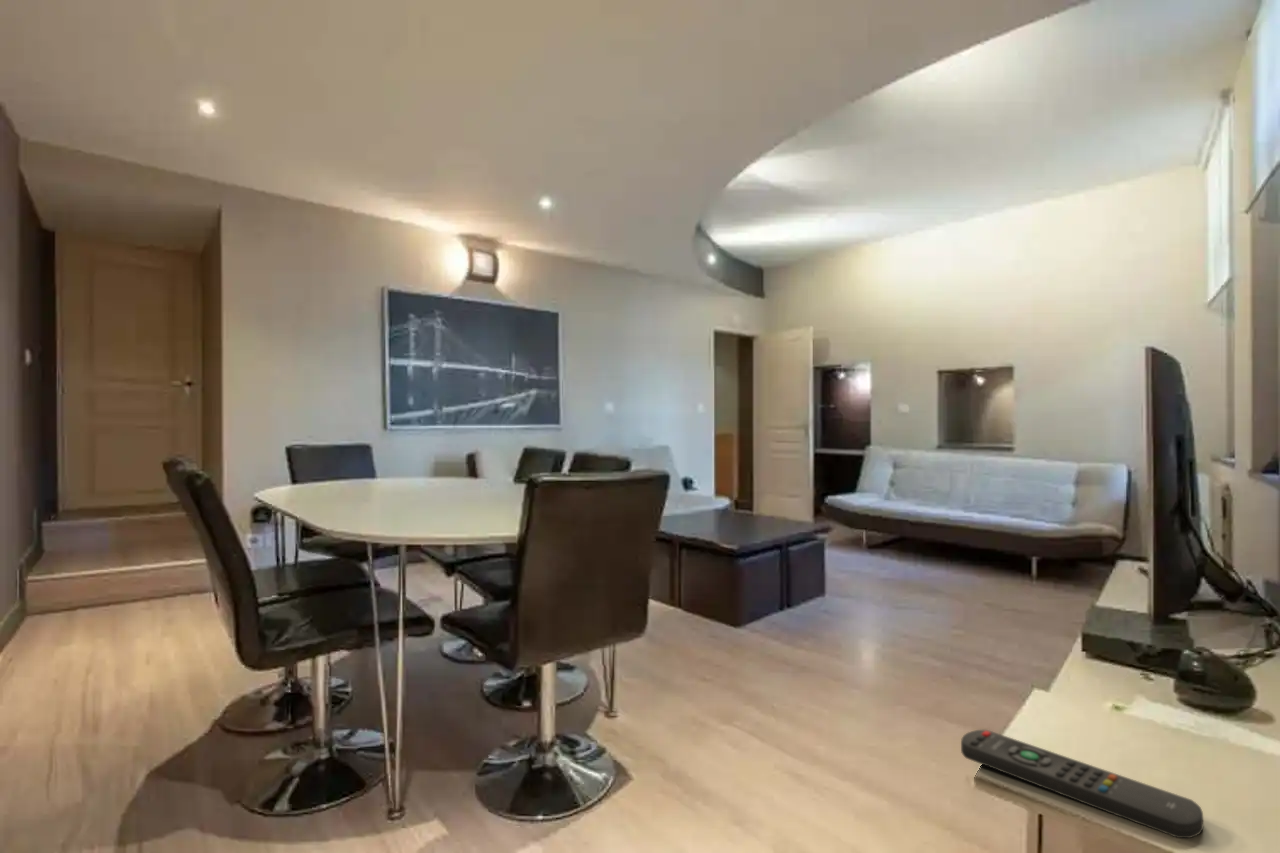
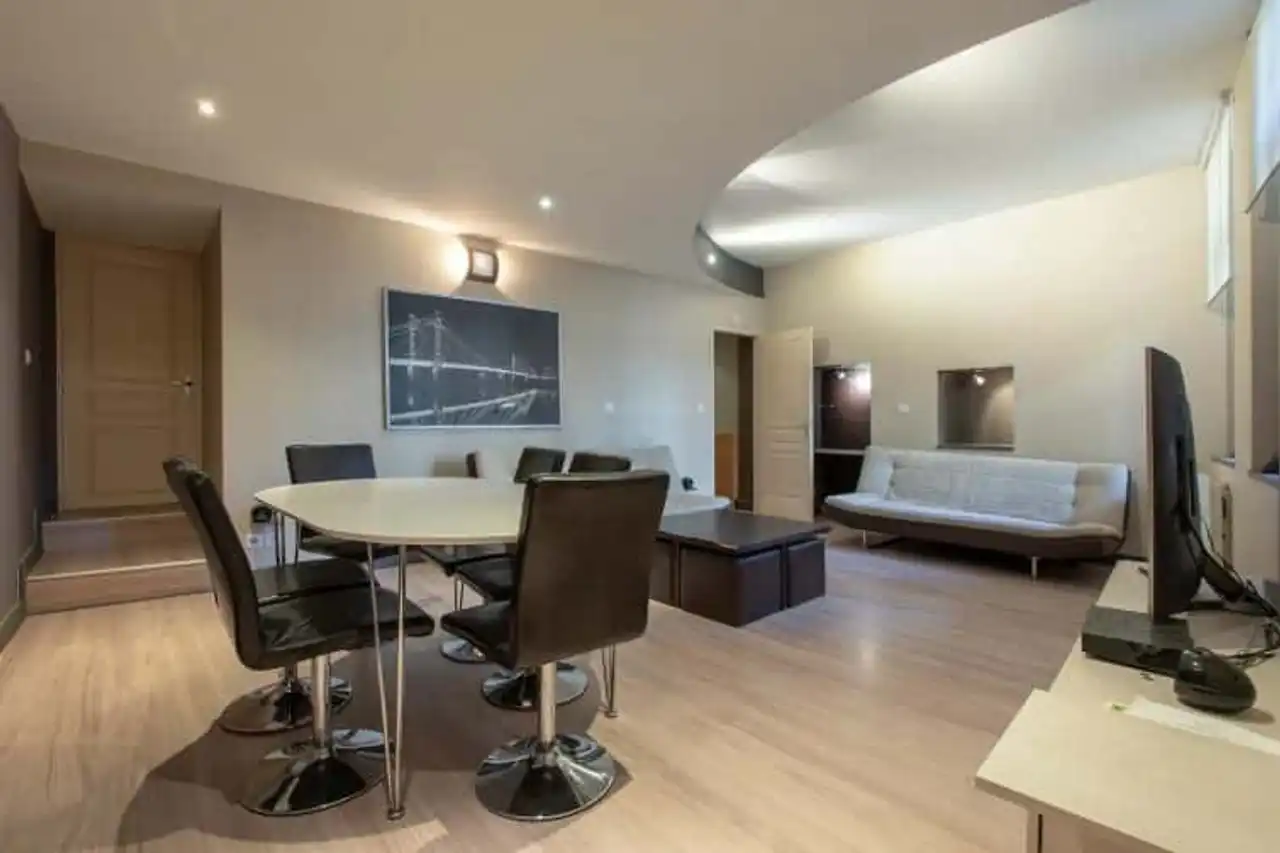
- remote control [960,729,1204,839]
